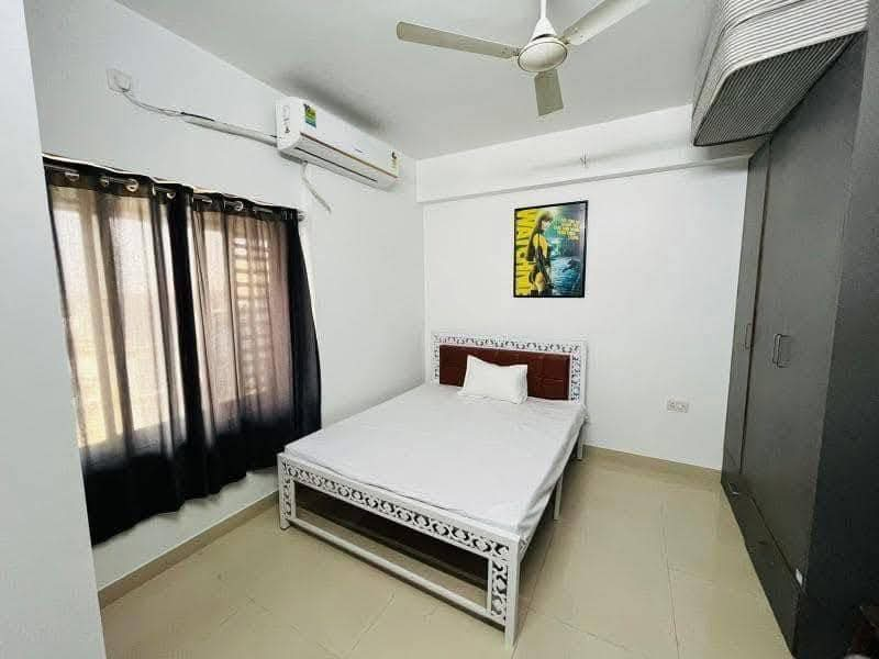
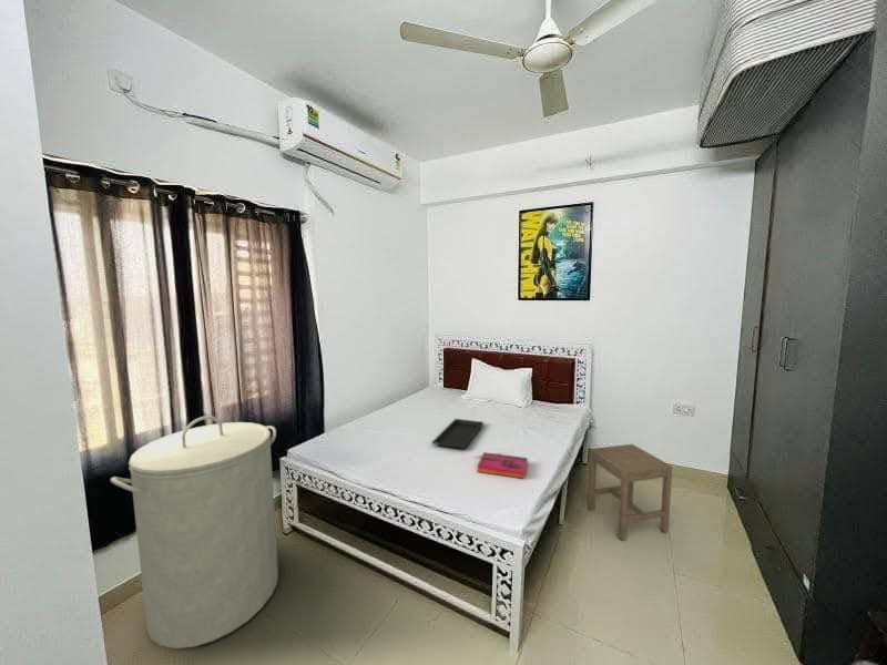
+ stool [587,443,673,541]
+ serving tray [431,418,485,450]
+ hardback book [476,451,529,480]
+ laundry hamper [110,415,279,649]
